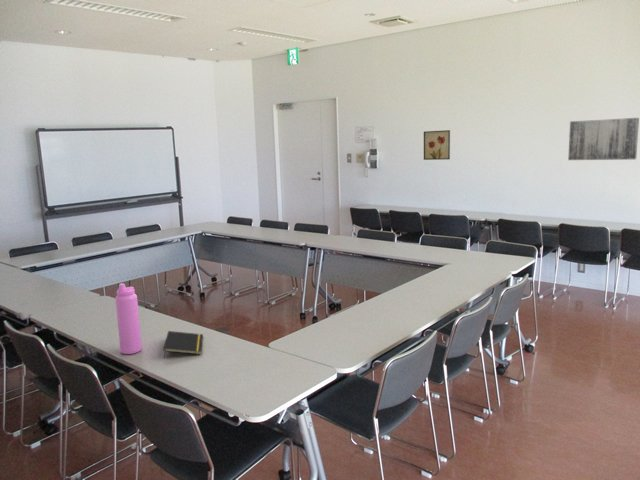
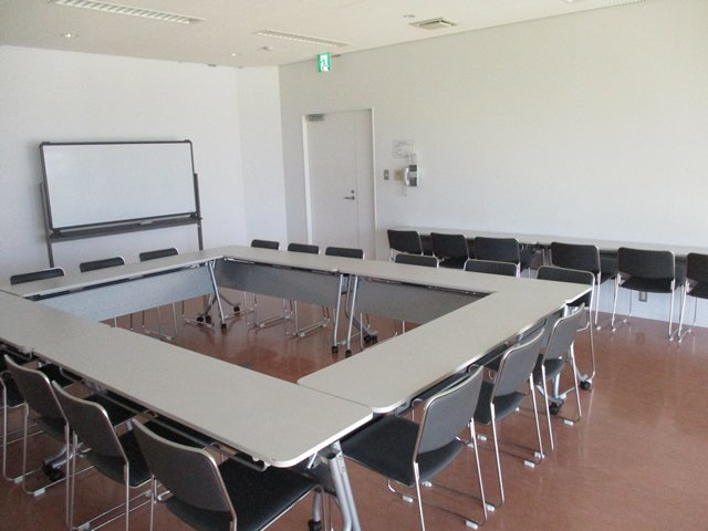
- wall art [423,129,451,161]
- water bottle [114,283,143,355]
- wall art [567,117,640,161]
- notepad [162,330,204,359]
